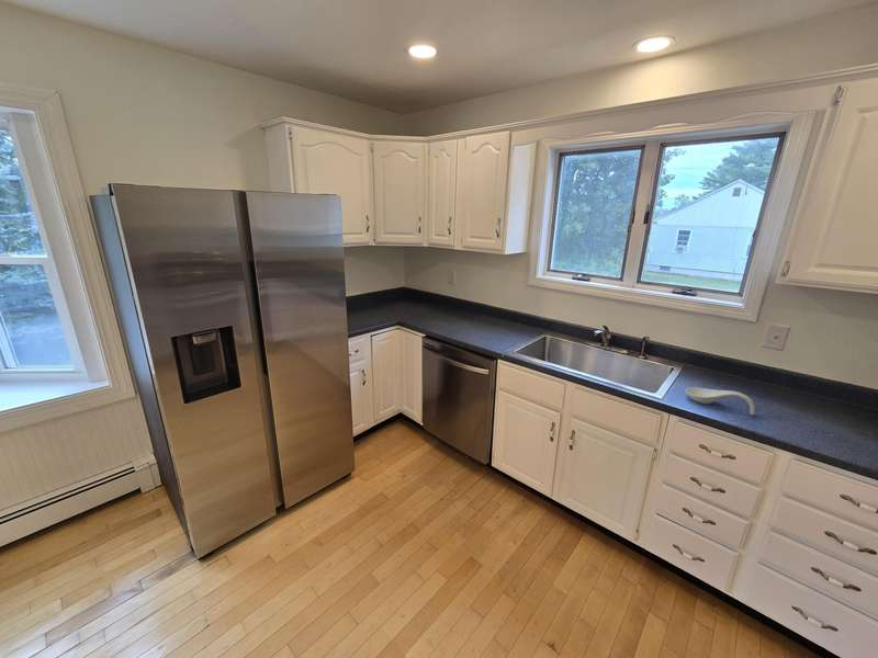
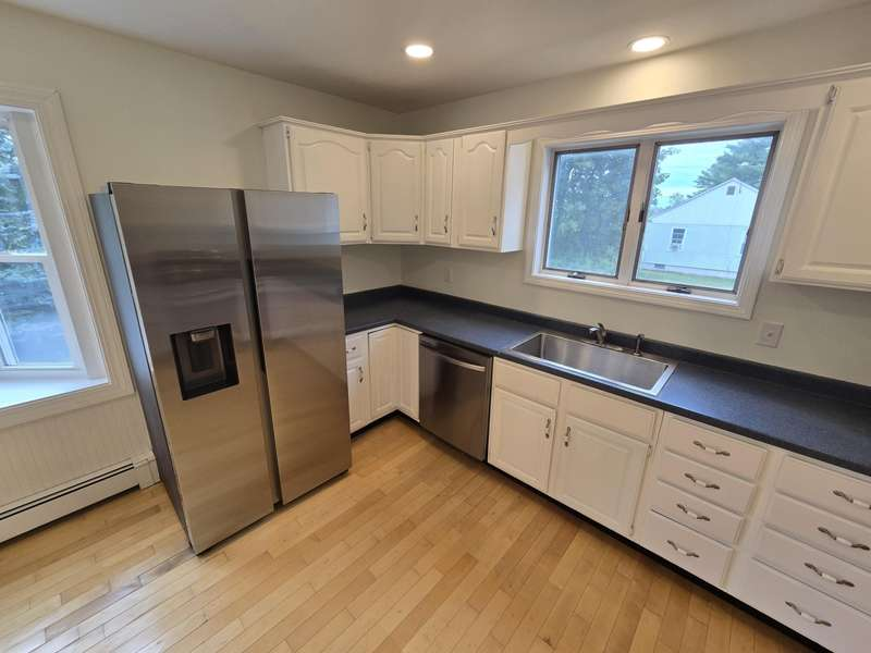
- spoon rest [685,386,755,416]
